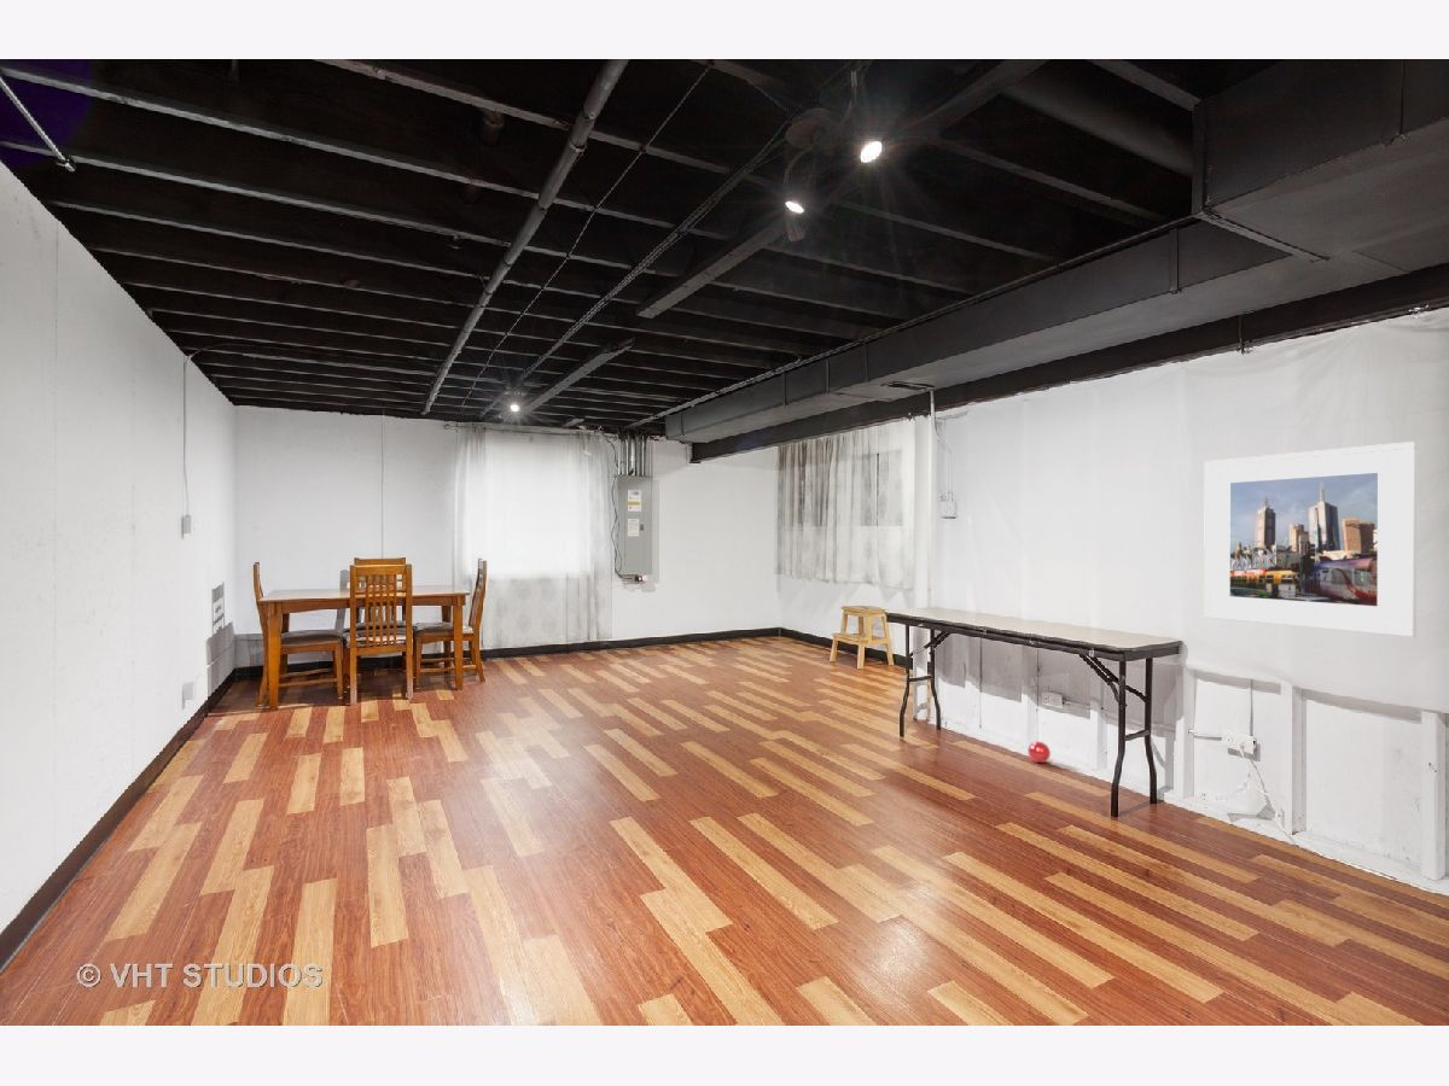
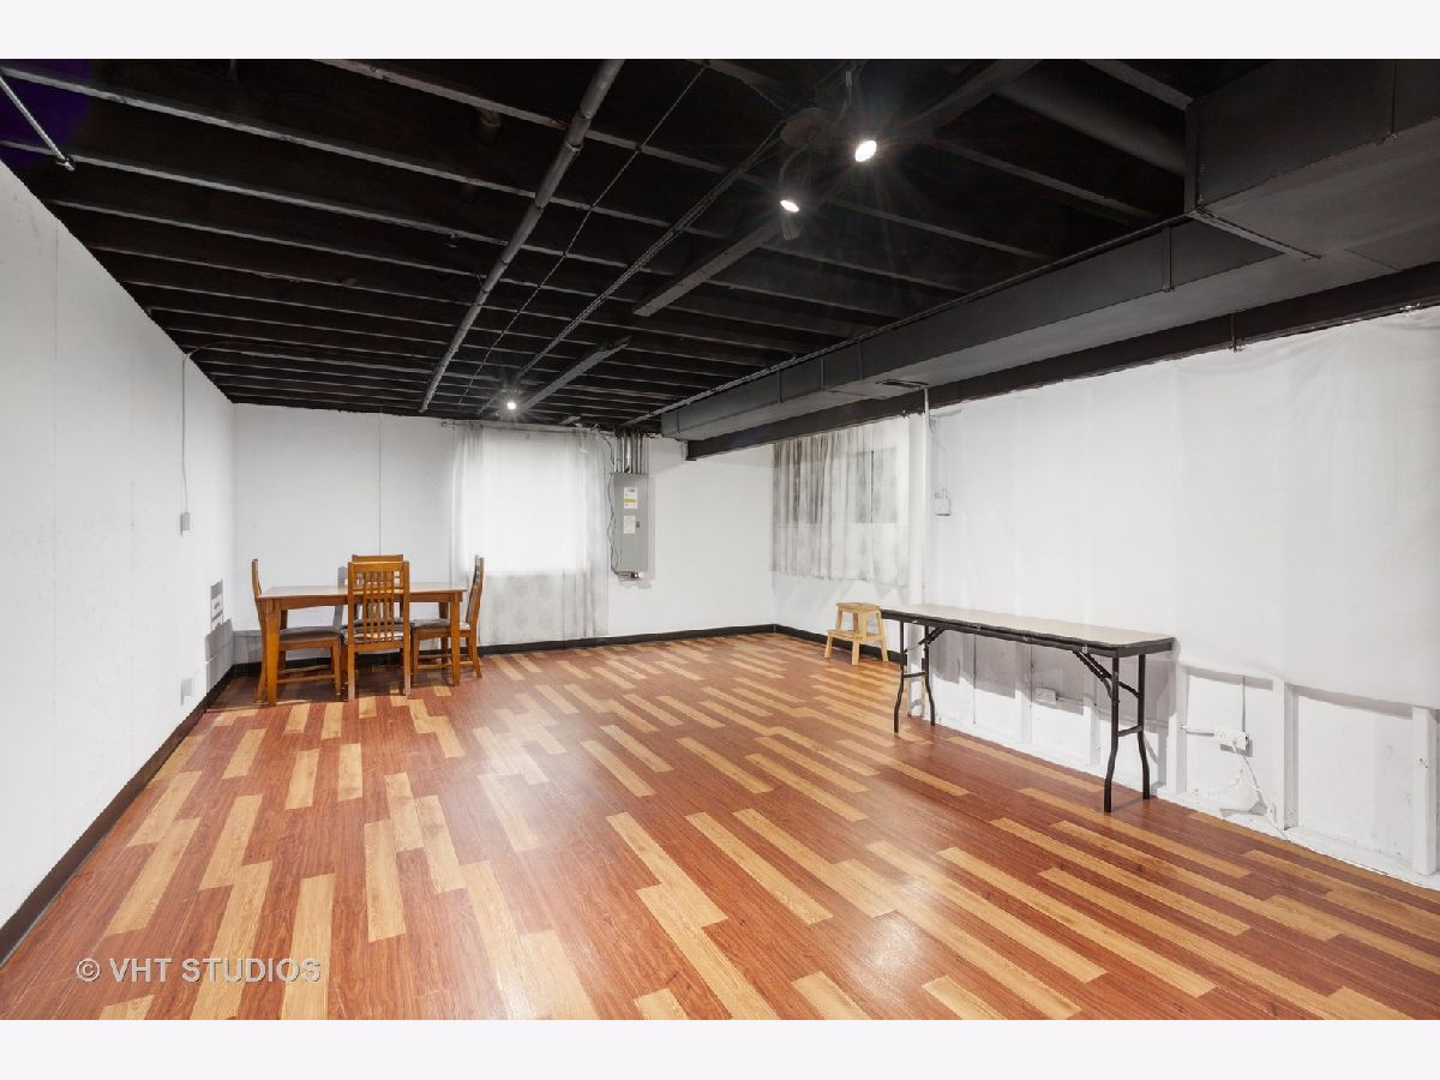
- ball [1026,741,1052,764]
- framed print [1203,440,1418,638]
